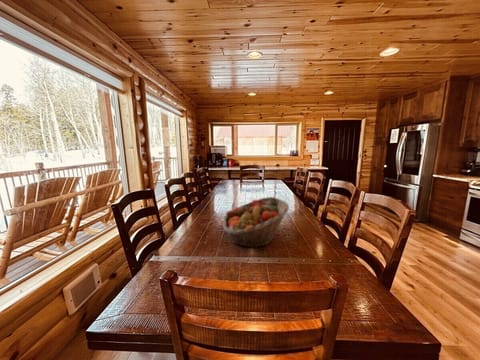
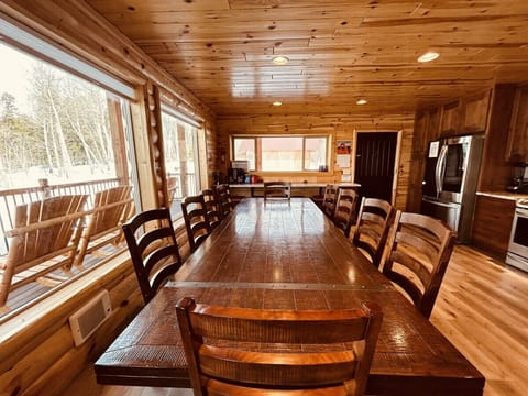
- fruit basket [222,196,290,249]
